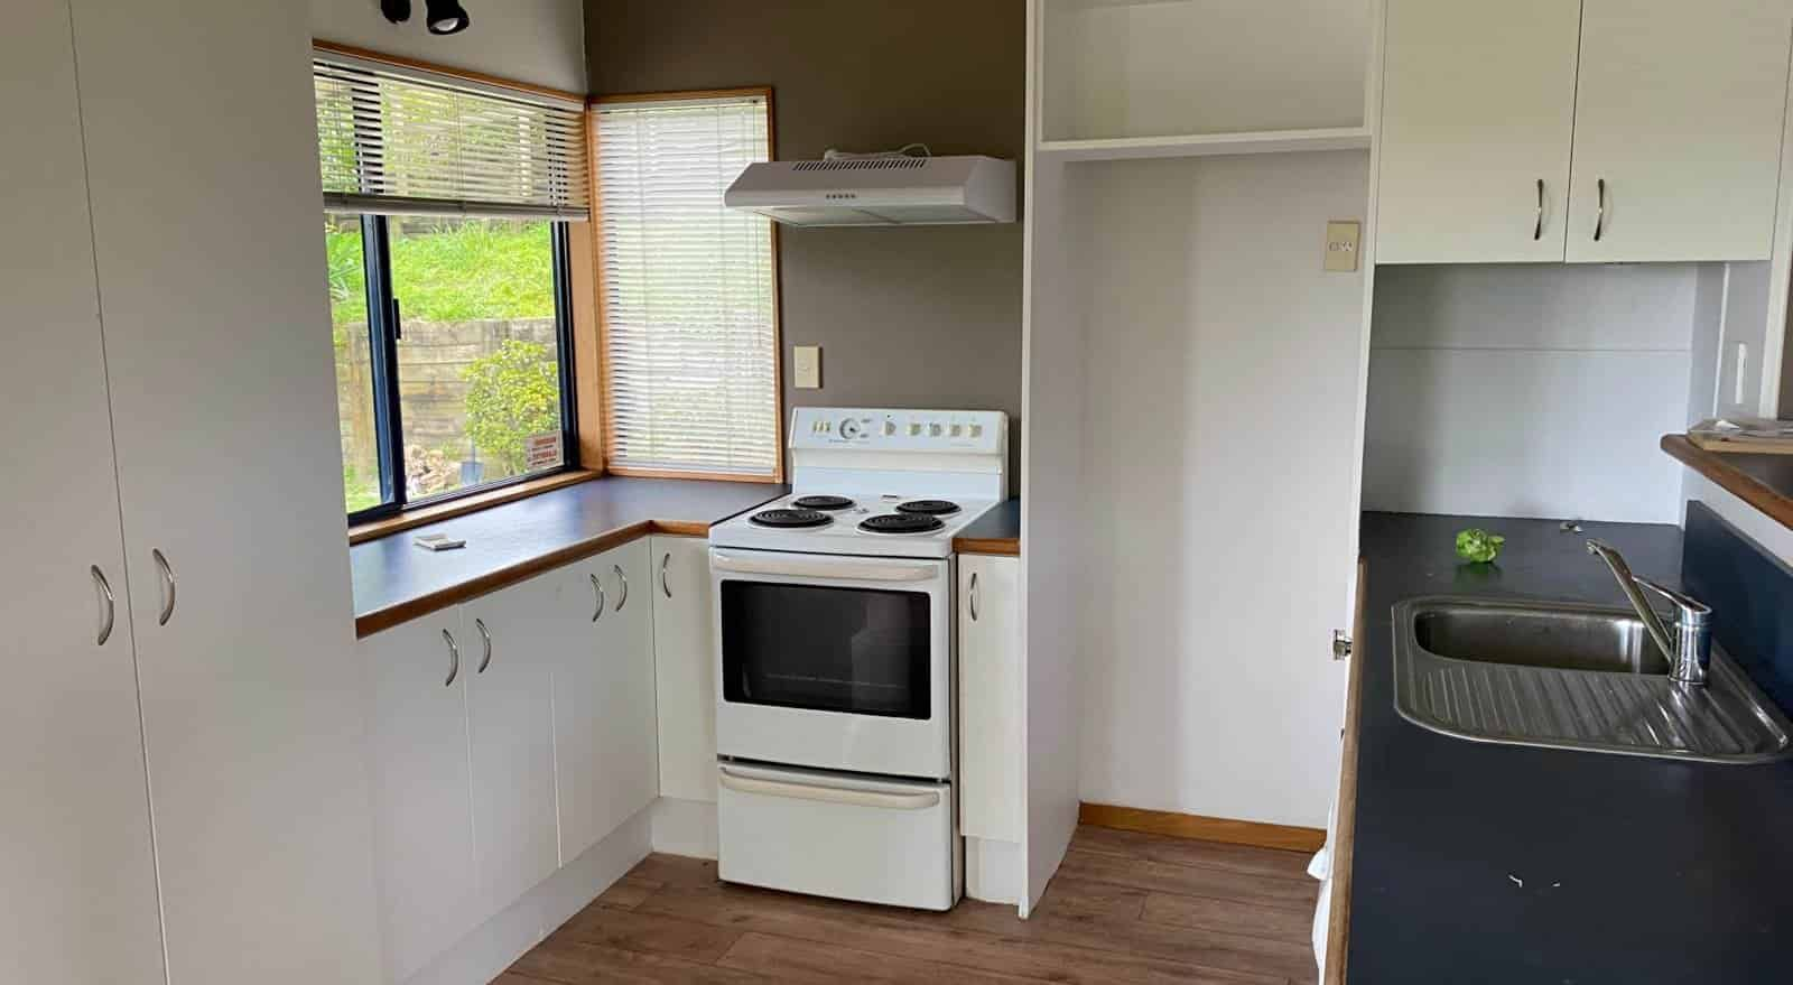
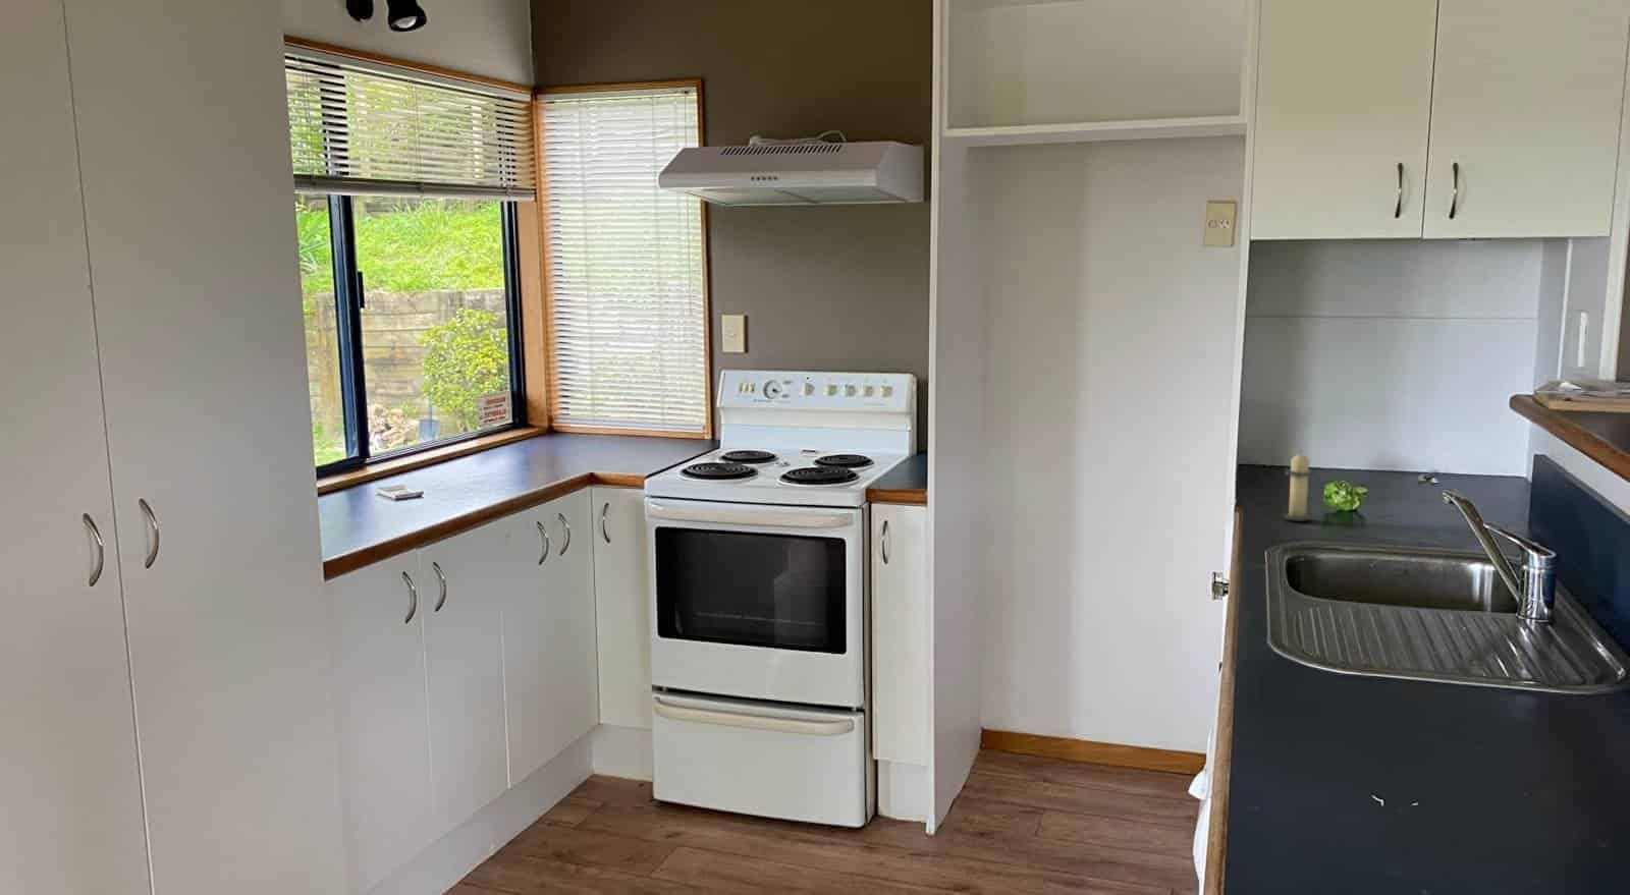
+ candle [1282,448,1316,522]
